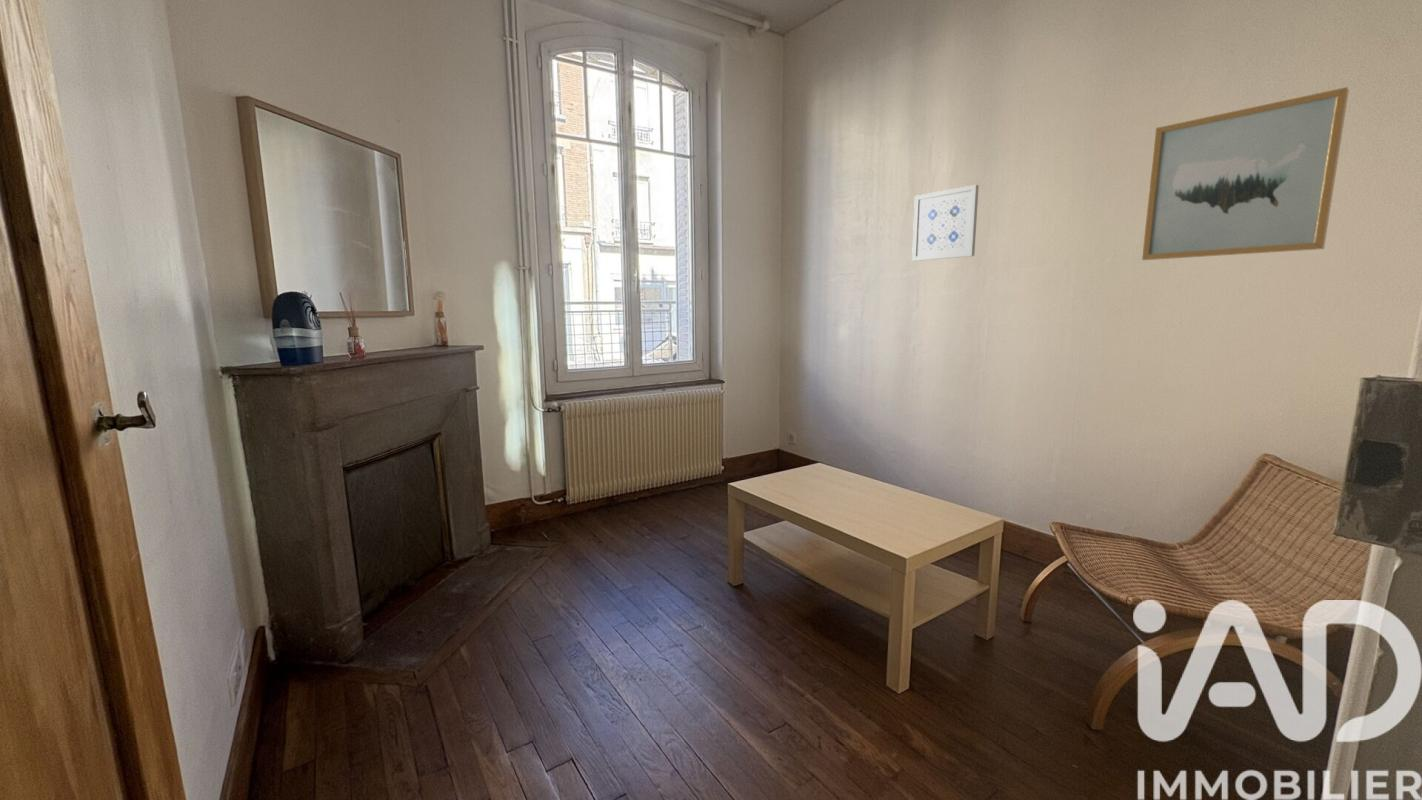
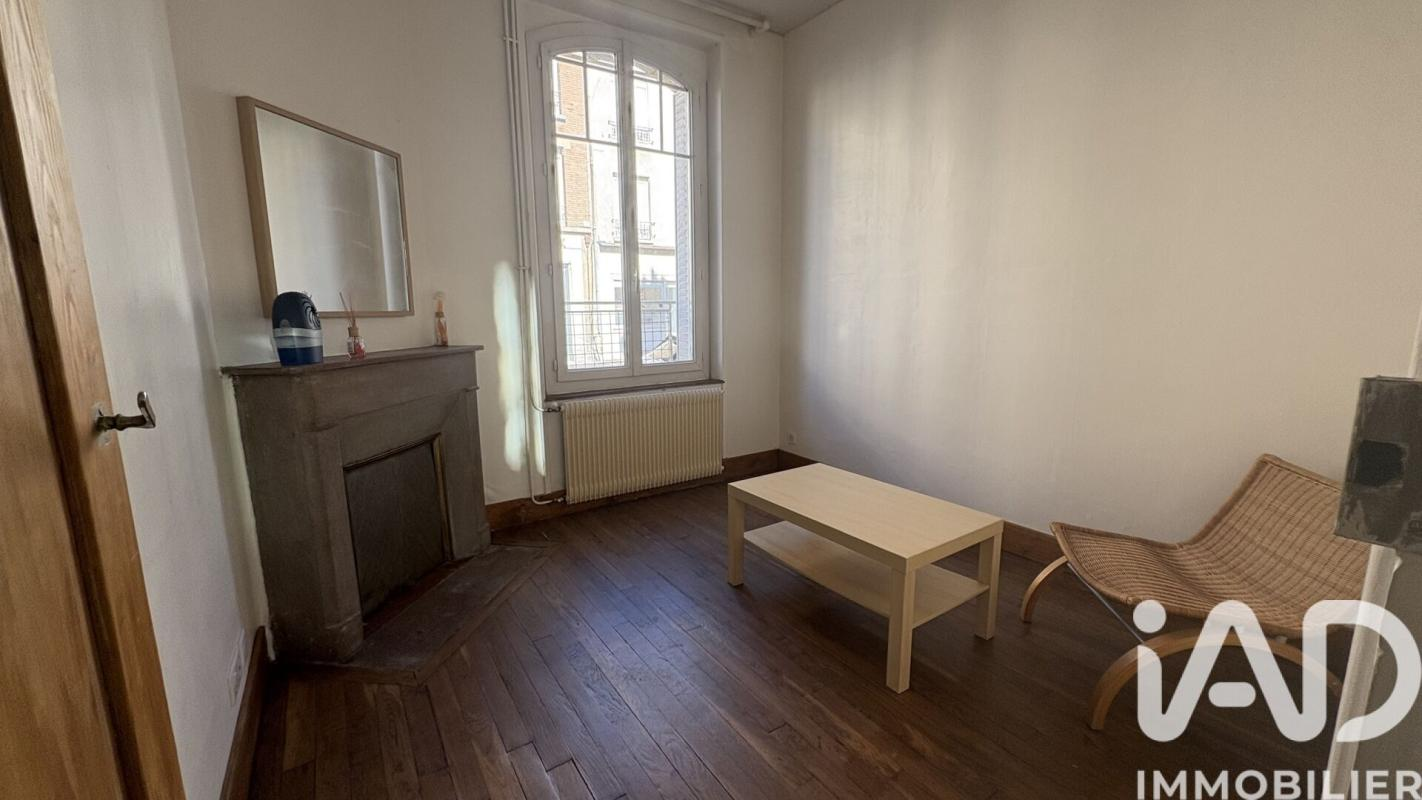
- wall art [911,184,980,262]
- wall art [1141,86,1350,261]
